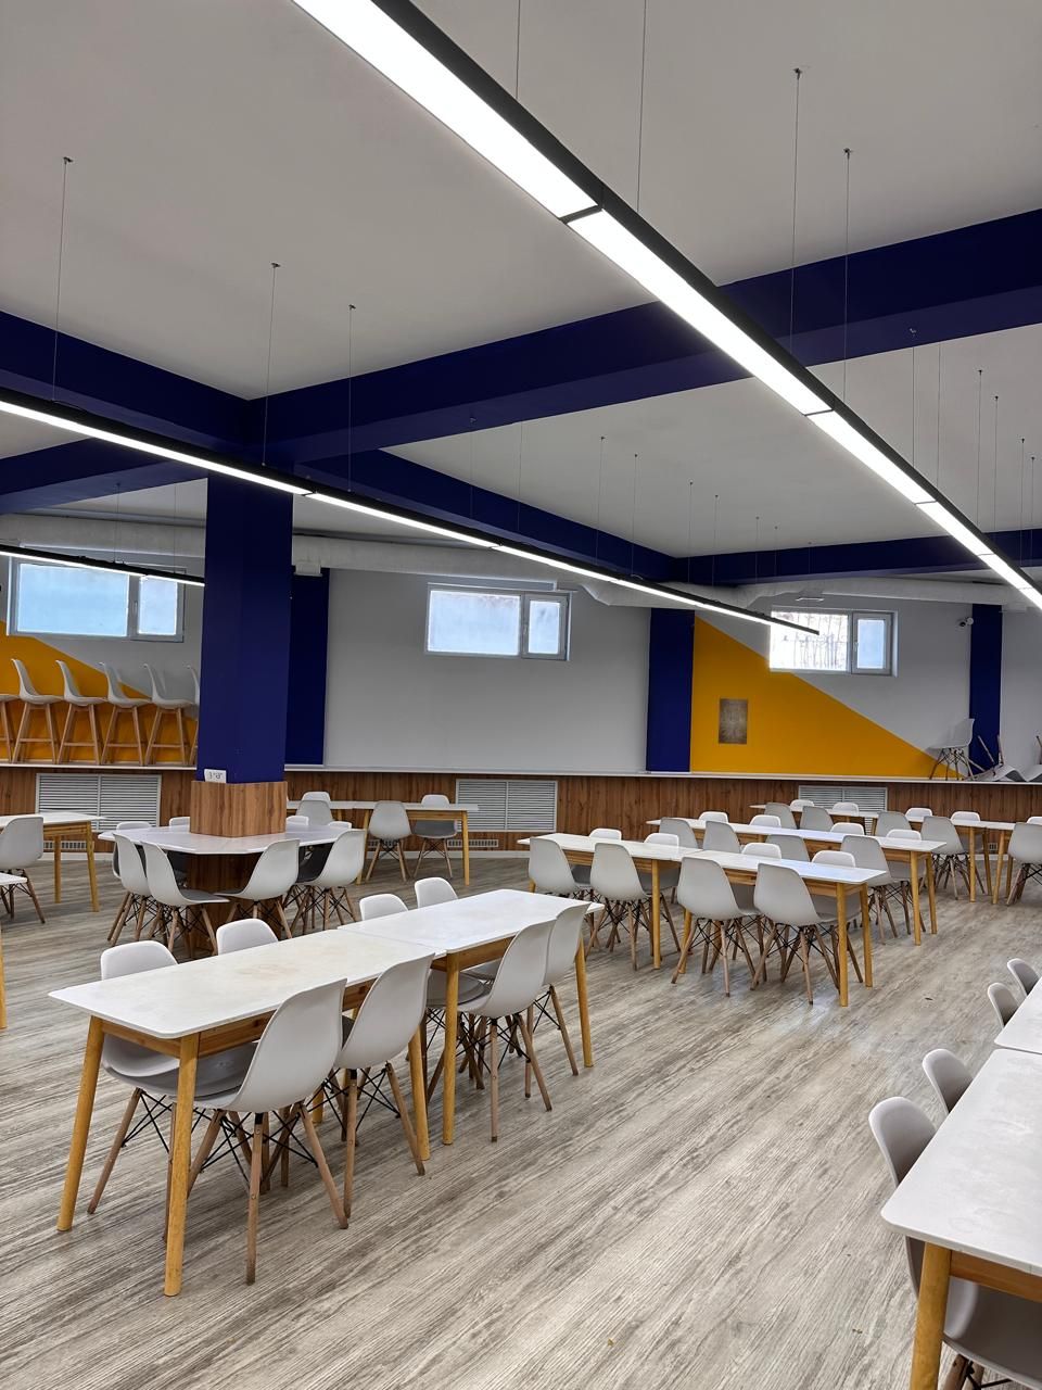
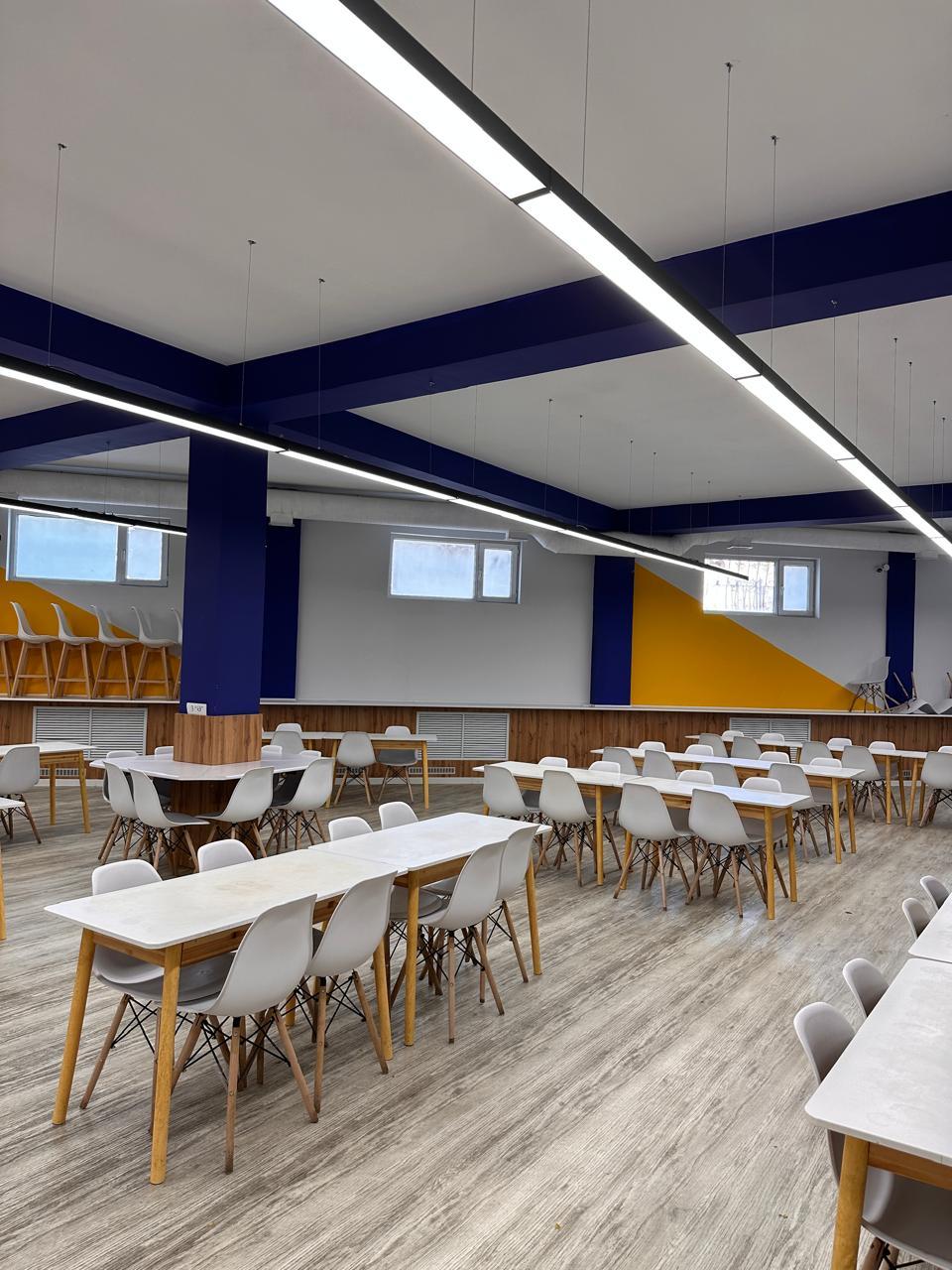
- wall art [717,697,749,745]
